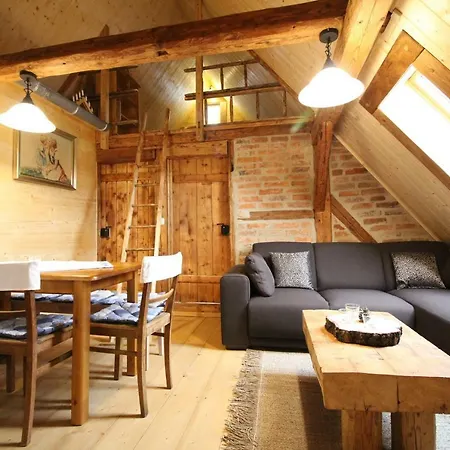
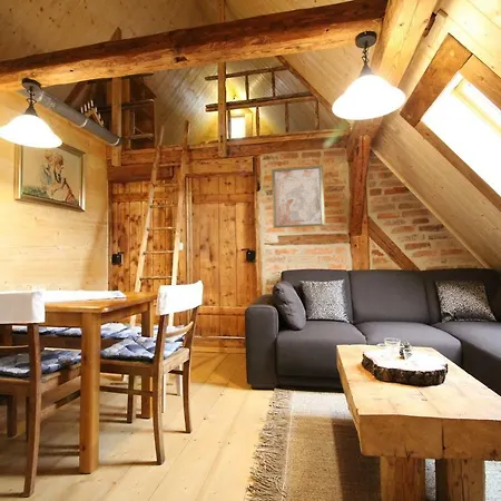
+ wall art [271,165,326,229]
